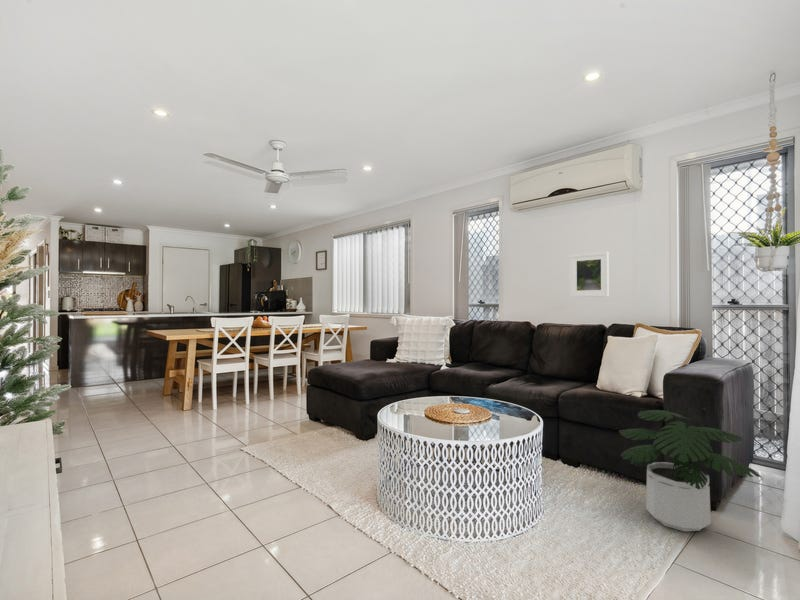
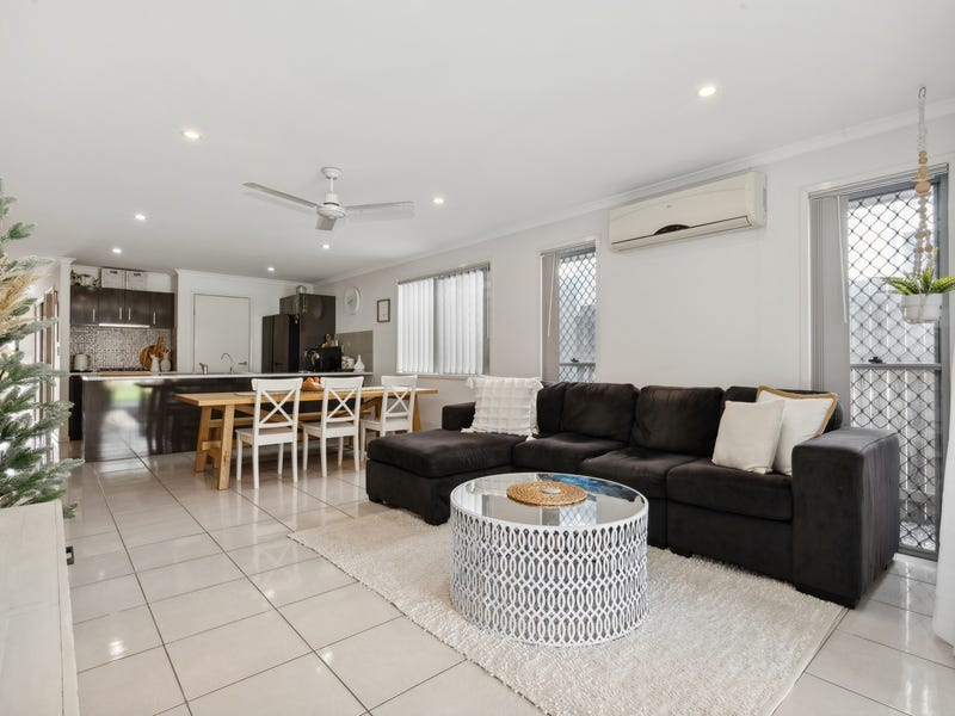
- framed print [569,251,610,298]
- potted plant [617,409,762,533]
